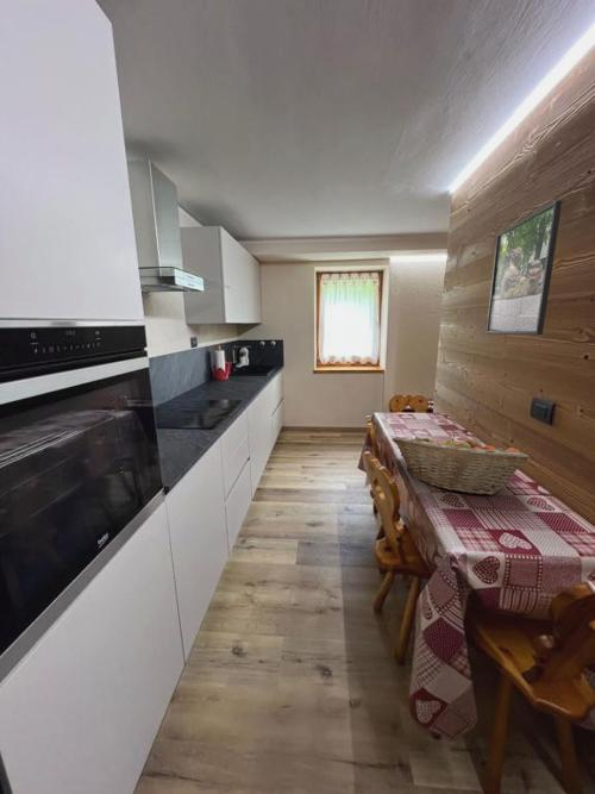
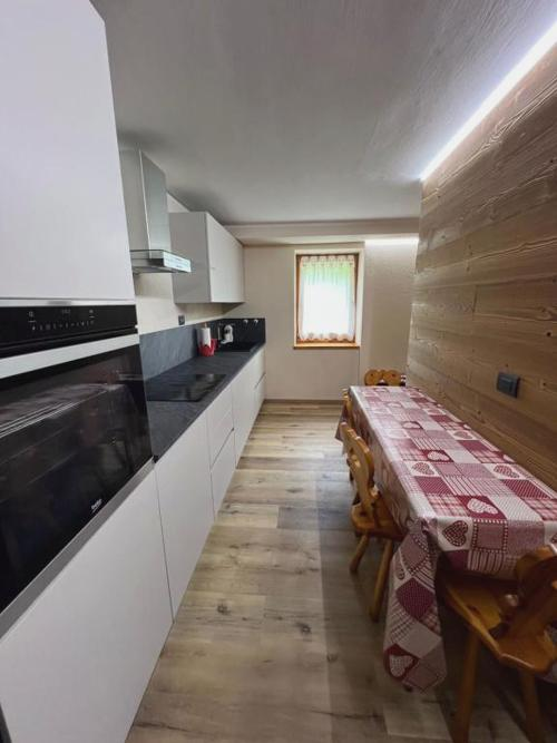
- fruit basket [392,432,530,496]
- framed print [486,199,563,336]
